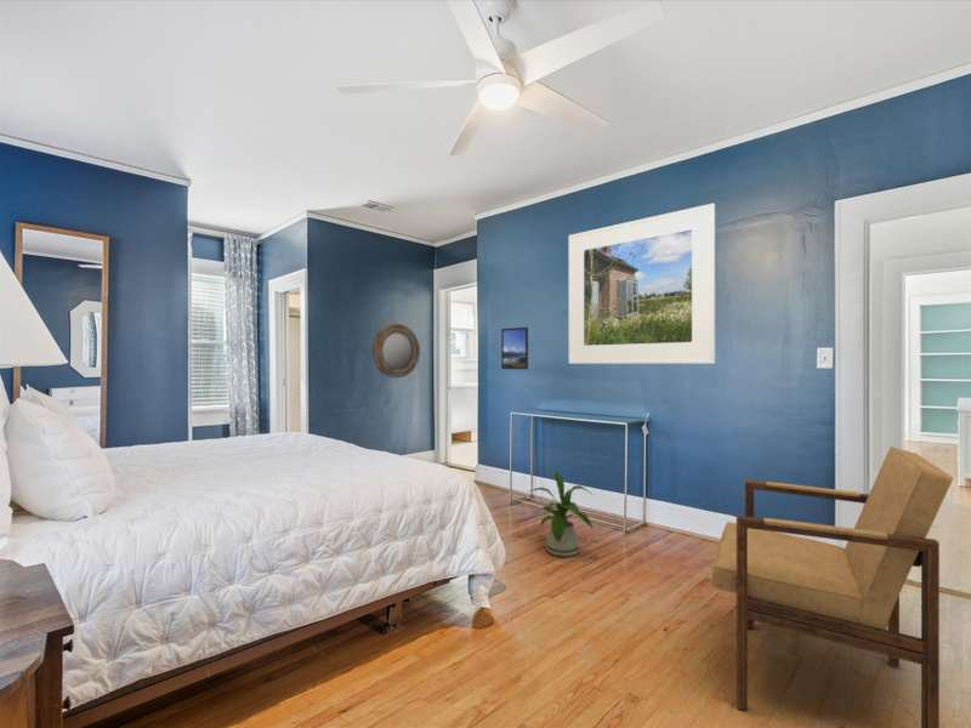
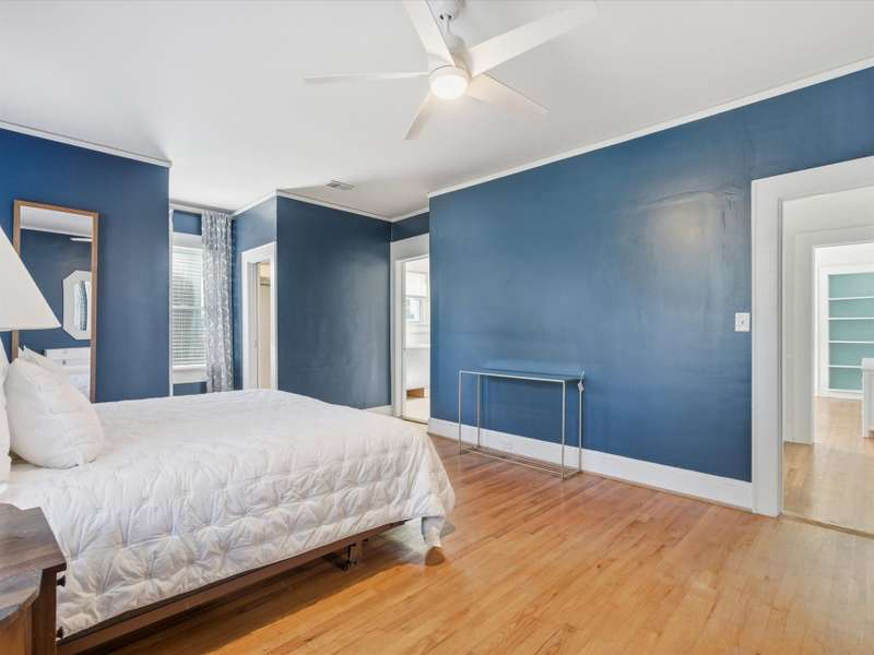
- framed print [500,326,529,370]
- house plant [528,470,596,558]
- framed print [568,203,716,365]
- home mirror [371,323,421,379]
- armchair [710,445,954,728]
